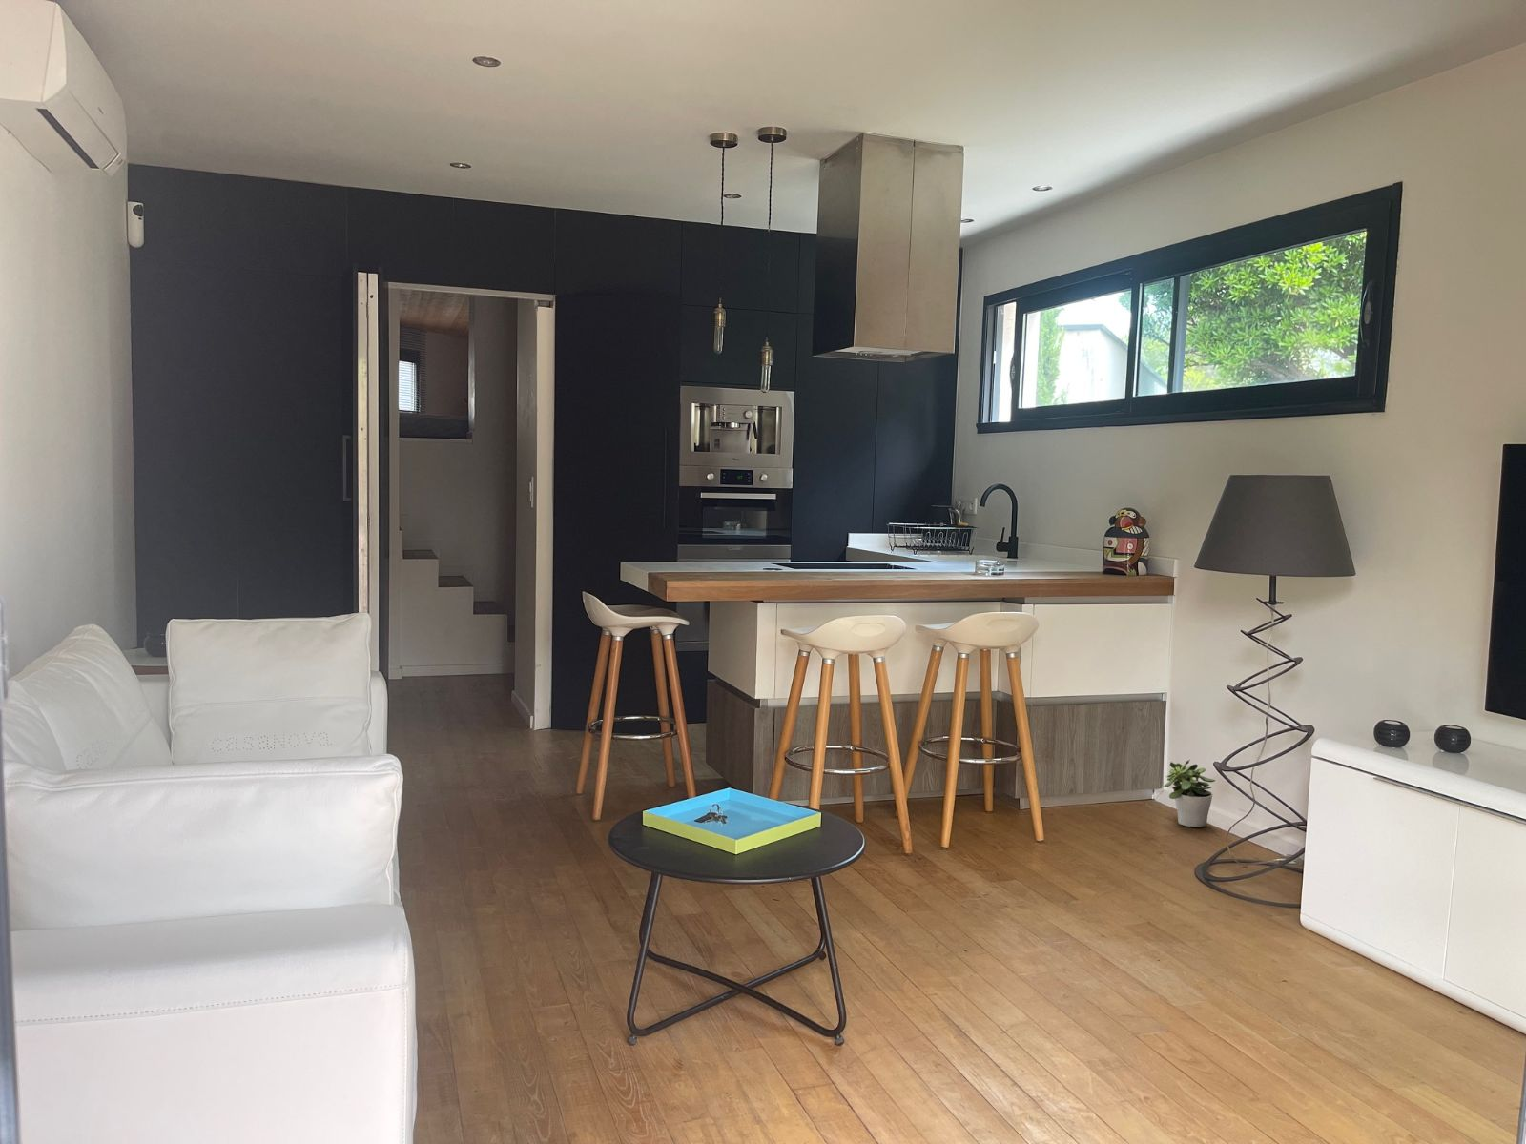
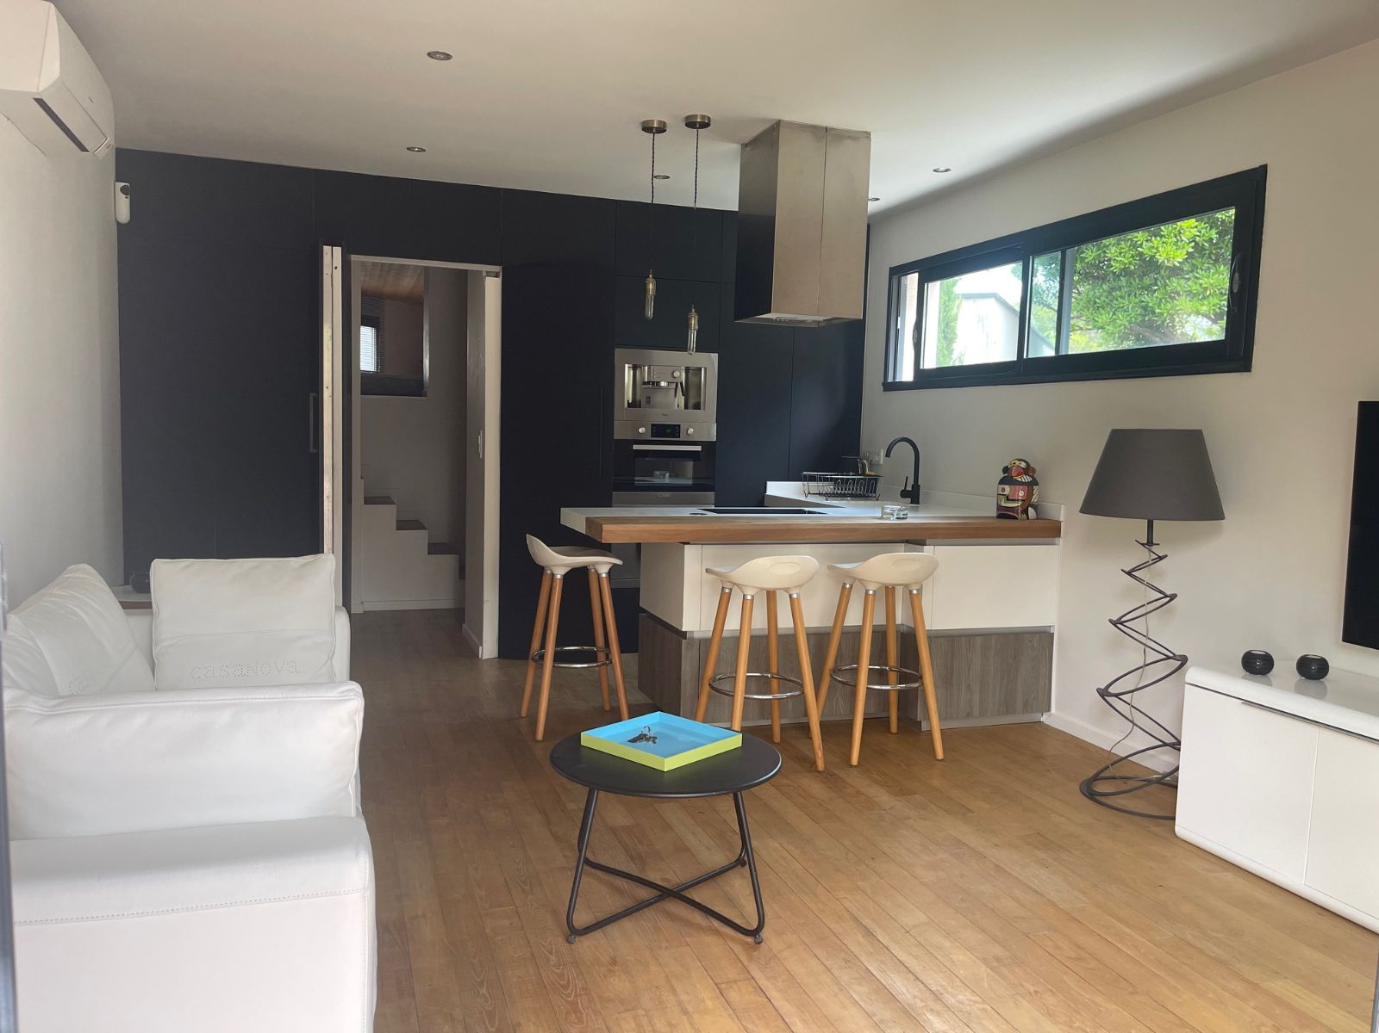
- potted plant [1163,758,1216,828]
